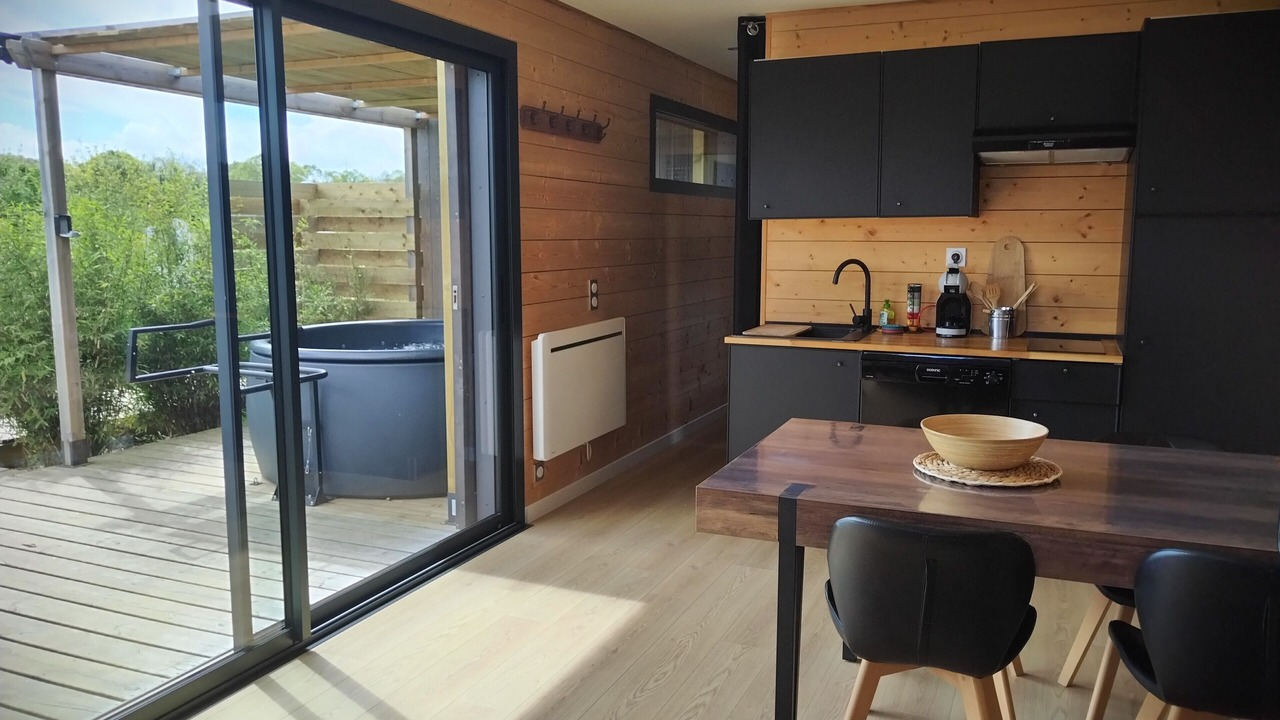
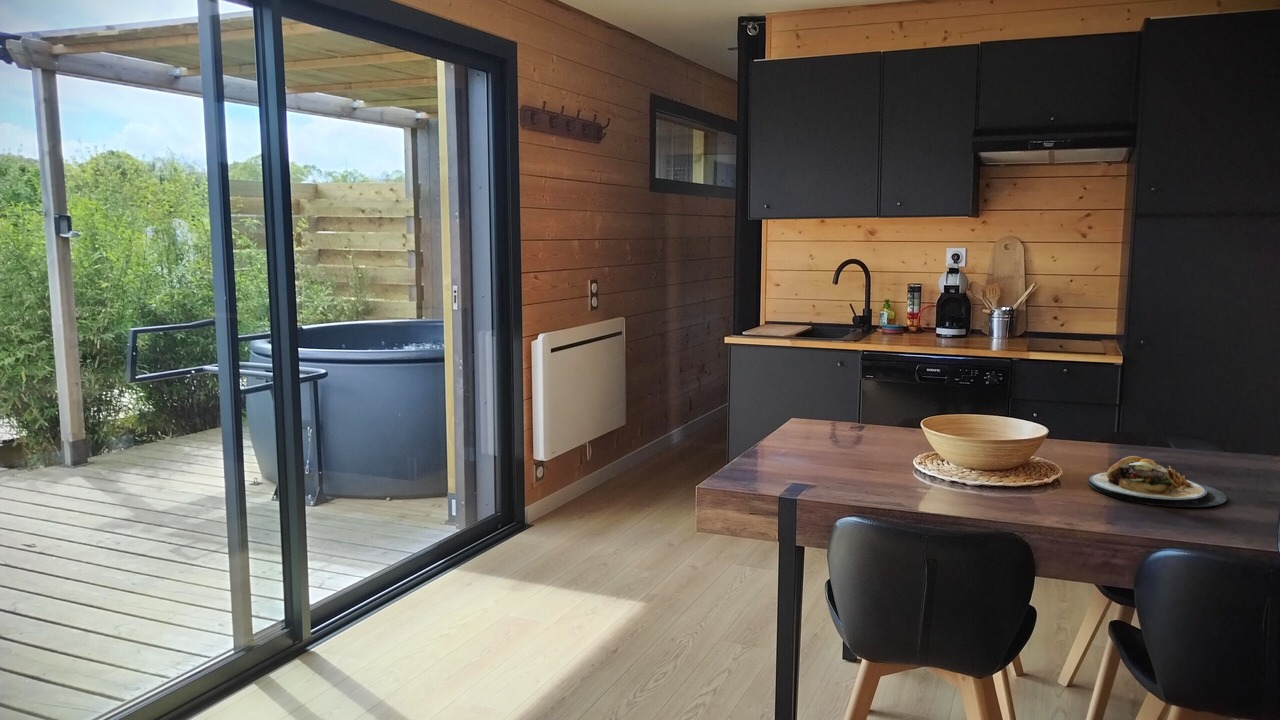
+ plate [1088,455,1228,508]
